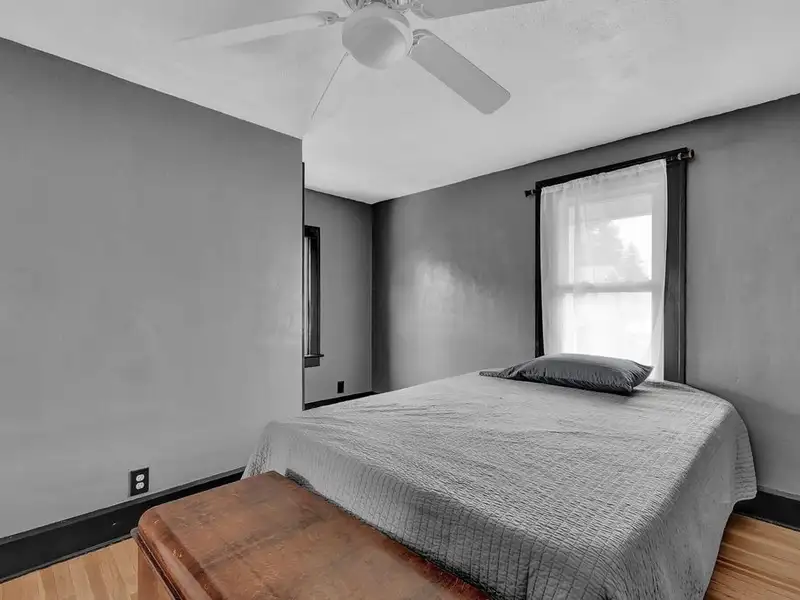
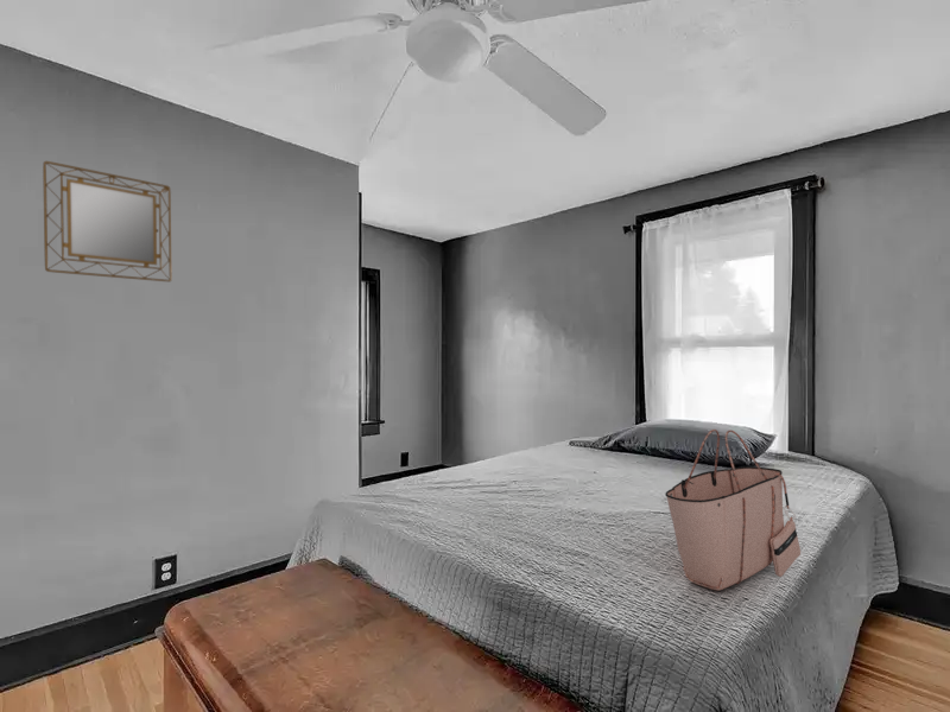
+ tote bag [664,428,802,592]
+ home mirror [42,160,172,282]
